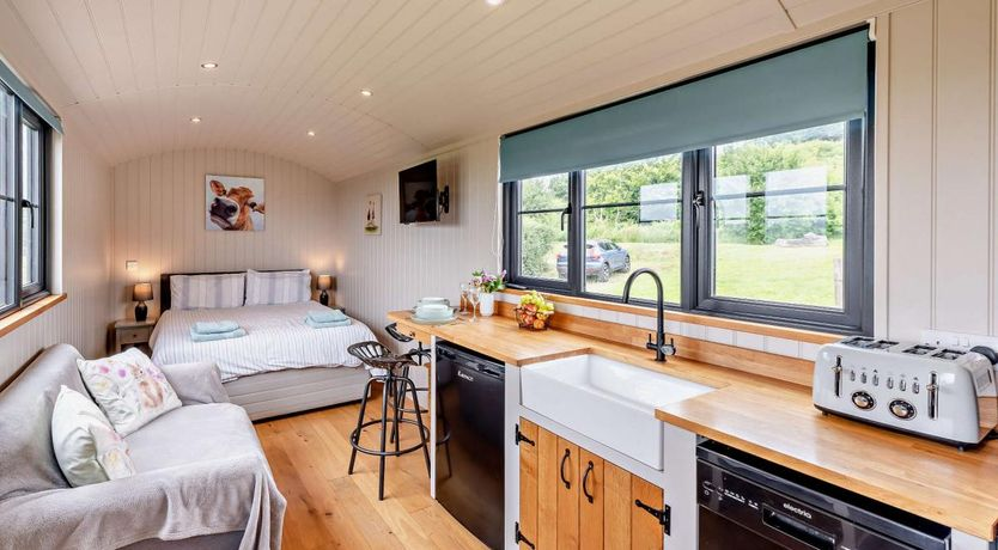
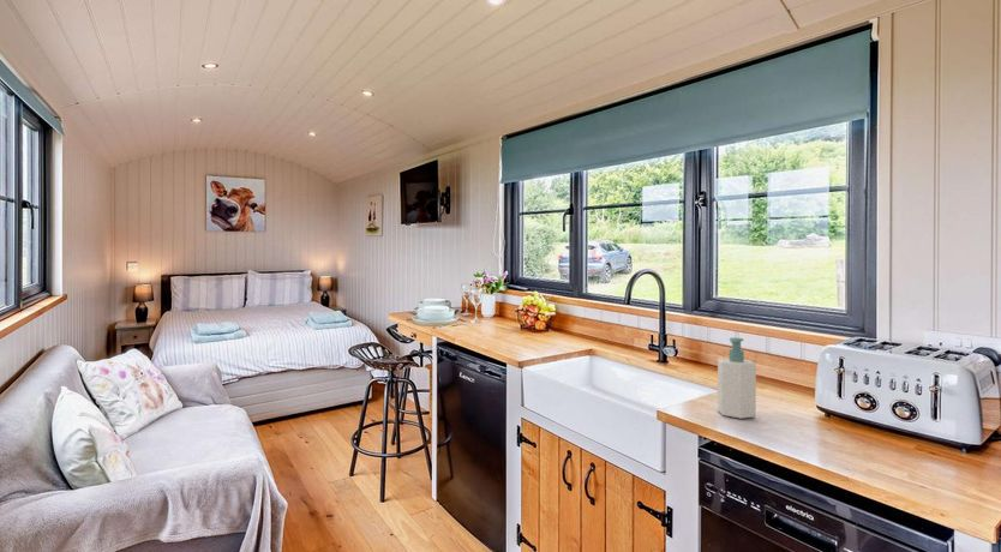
+ soap bottle [717,336,757,420]
